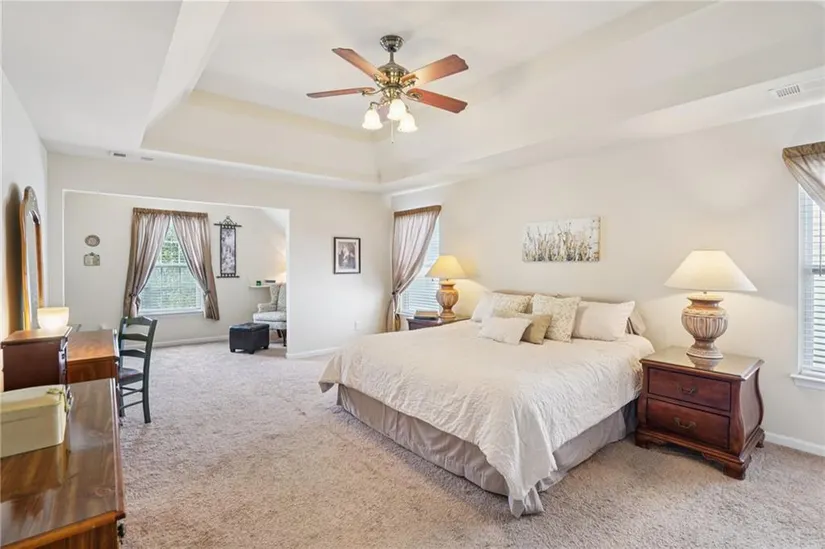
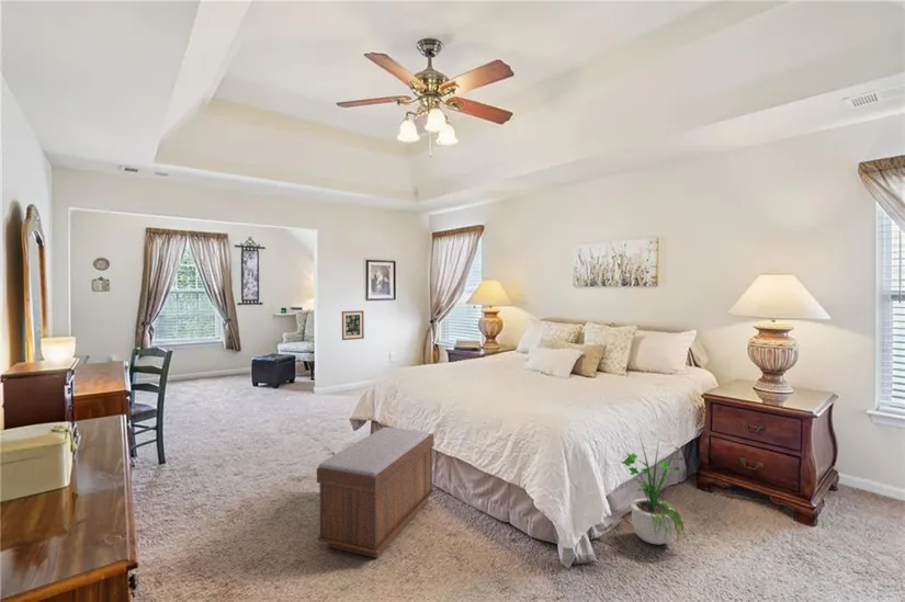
+ potted plant [621,430,687,546]
+ bench [316,427,435,559]
+ wall art [341,309,365,341]
